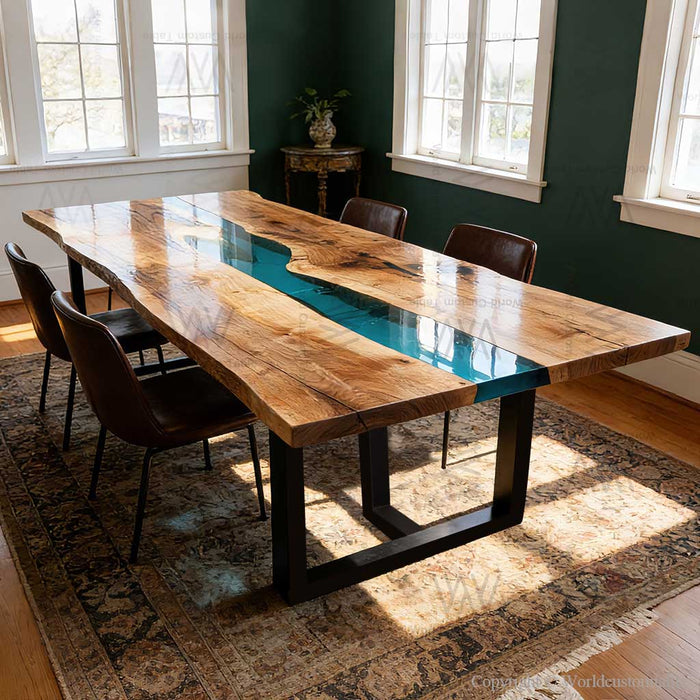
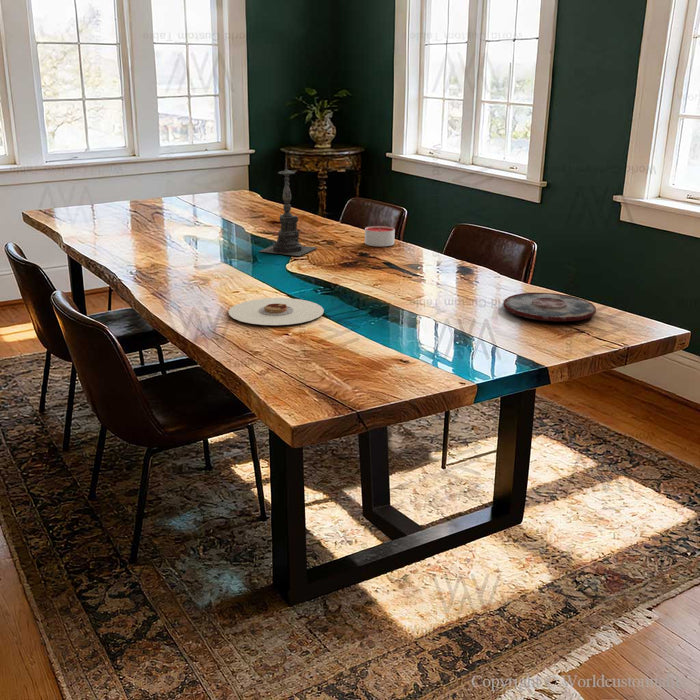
+ plate [502,292,597,322]
+ plate [227,297,325,326]
+ candle [364,225,396,247]
+ candle holder [257,159,319,257]
